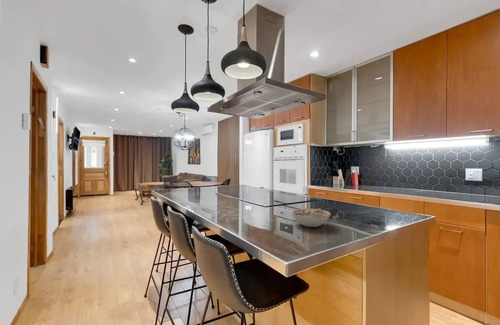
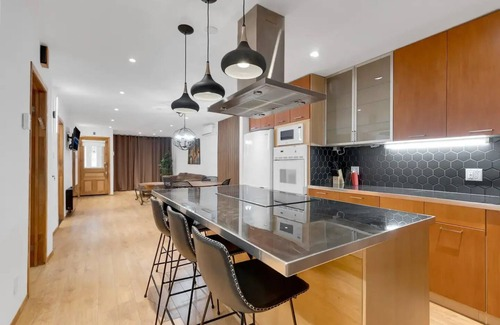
- bowl [290,208,332,228]
